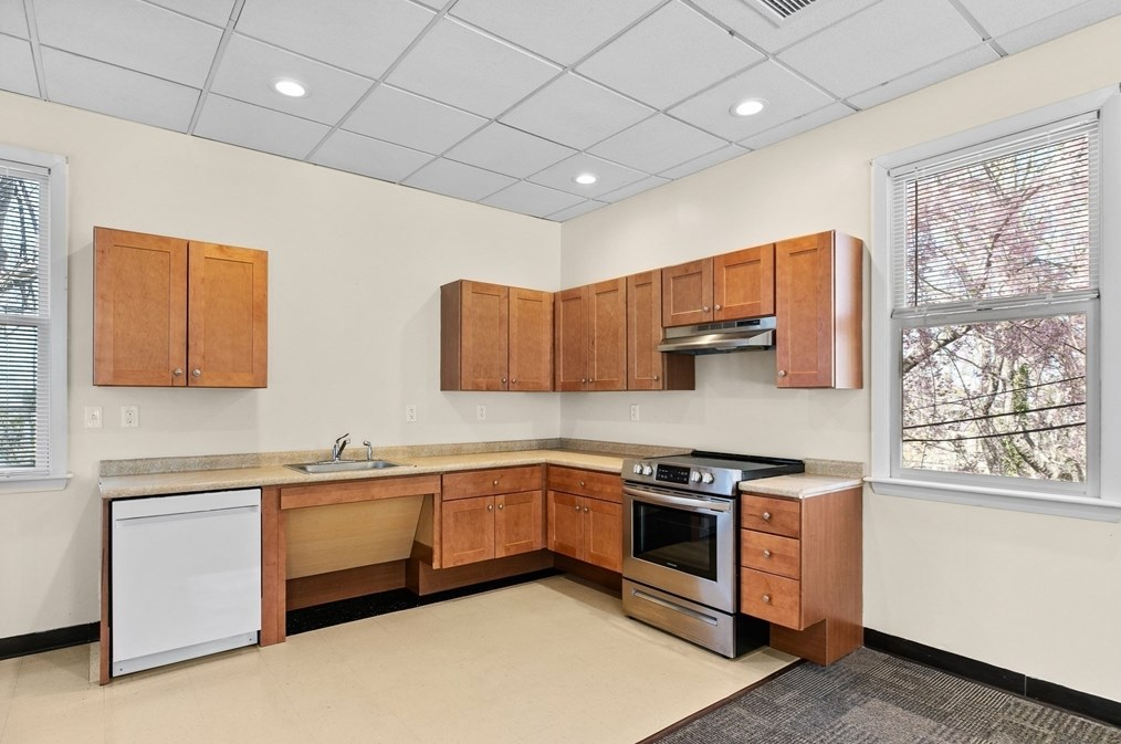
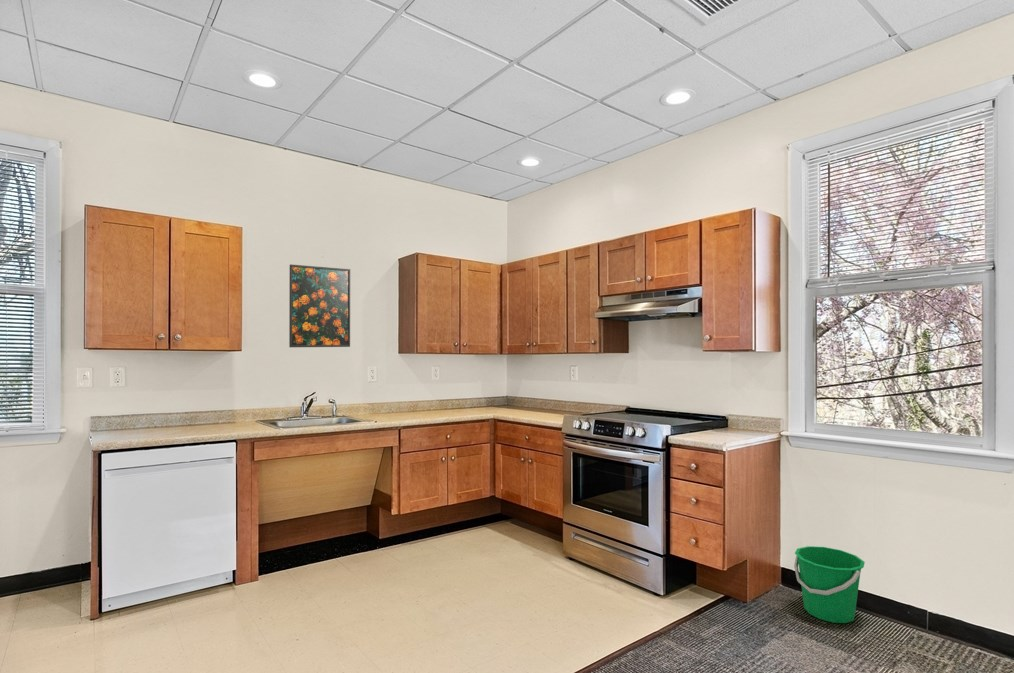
+ bucket [793,545,866,624]
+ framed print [288,263,351,348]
